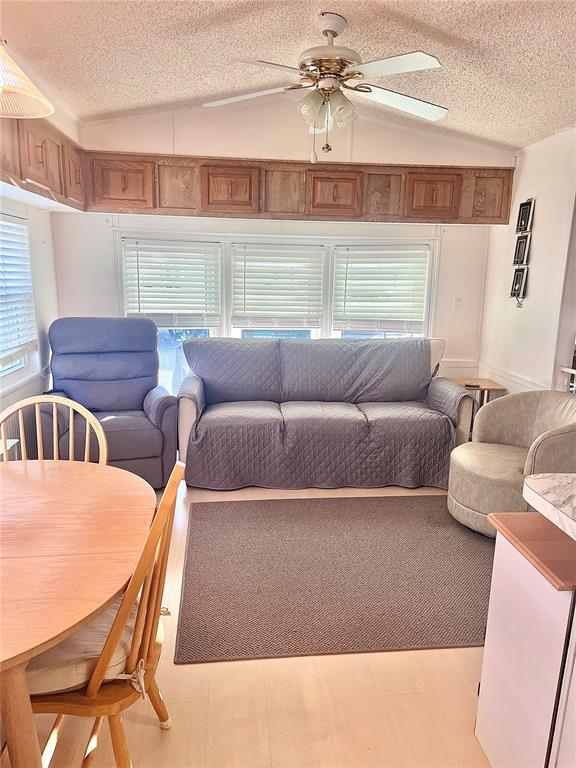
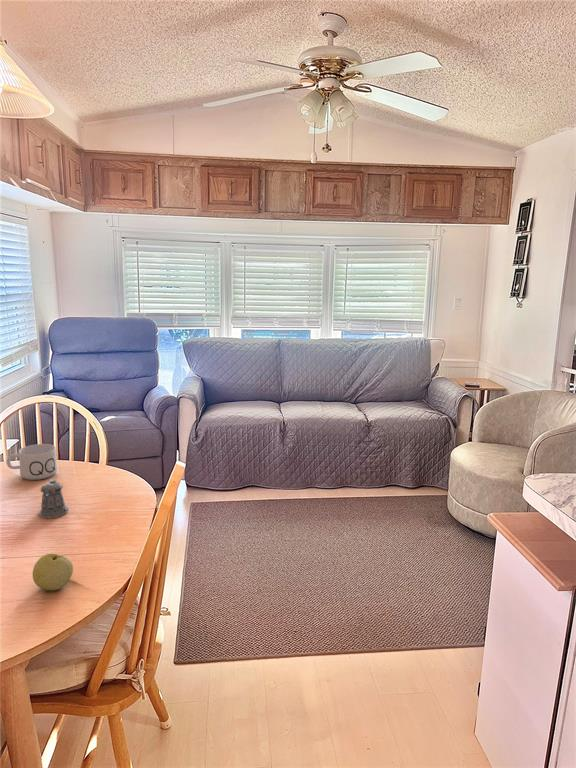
+ mug [6,443,58,481]
+ apple [32,553,74,591]
+ pepper shaker [37,479,69,520]
